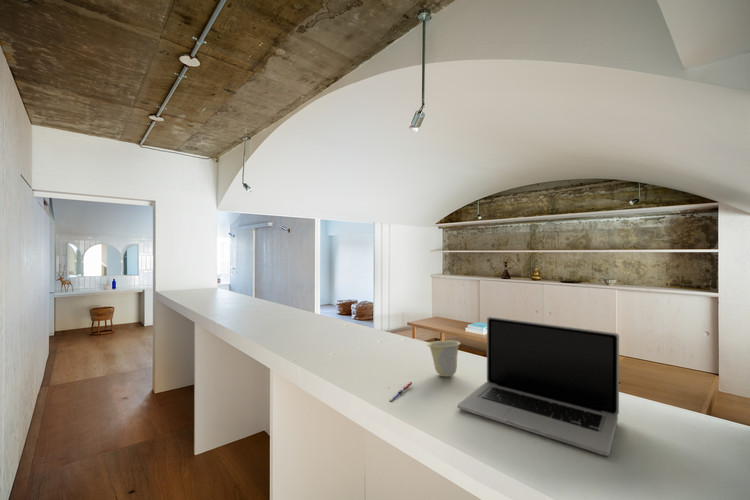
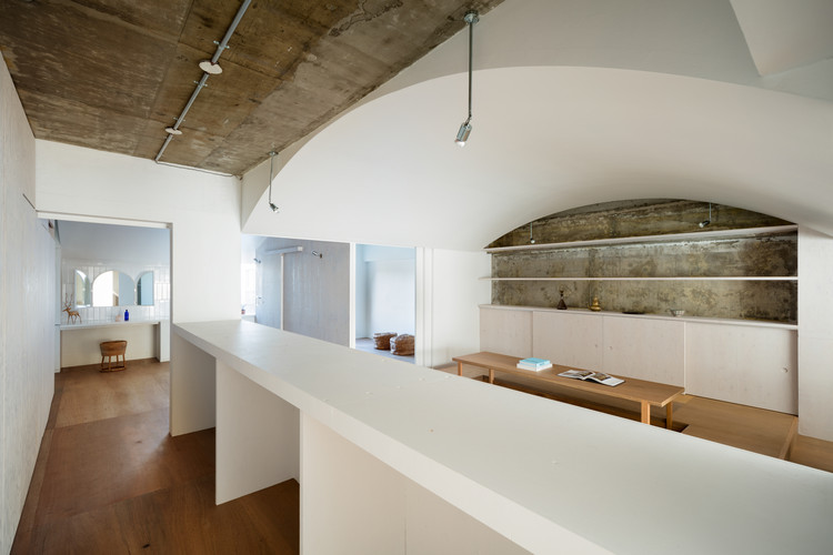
- pen [389,381,414,402]
- laptop [457,316,620,457]
- cup [426,339,461,378]
